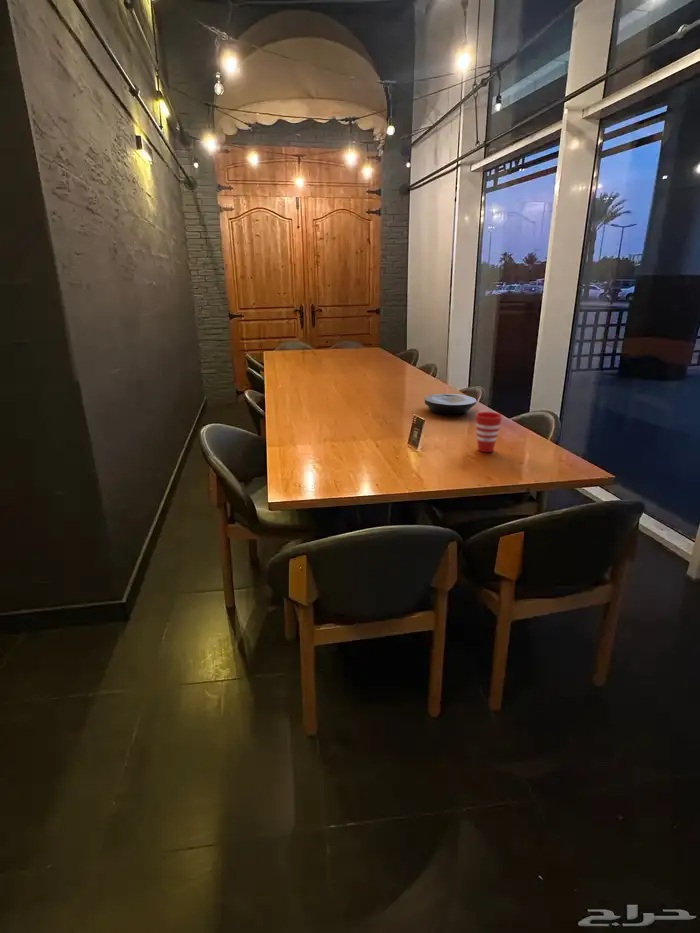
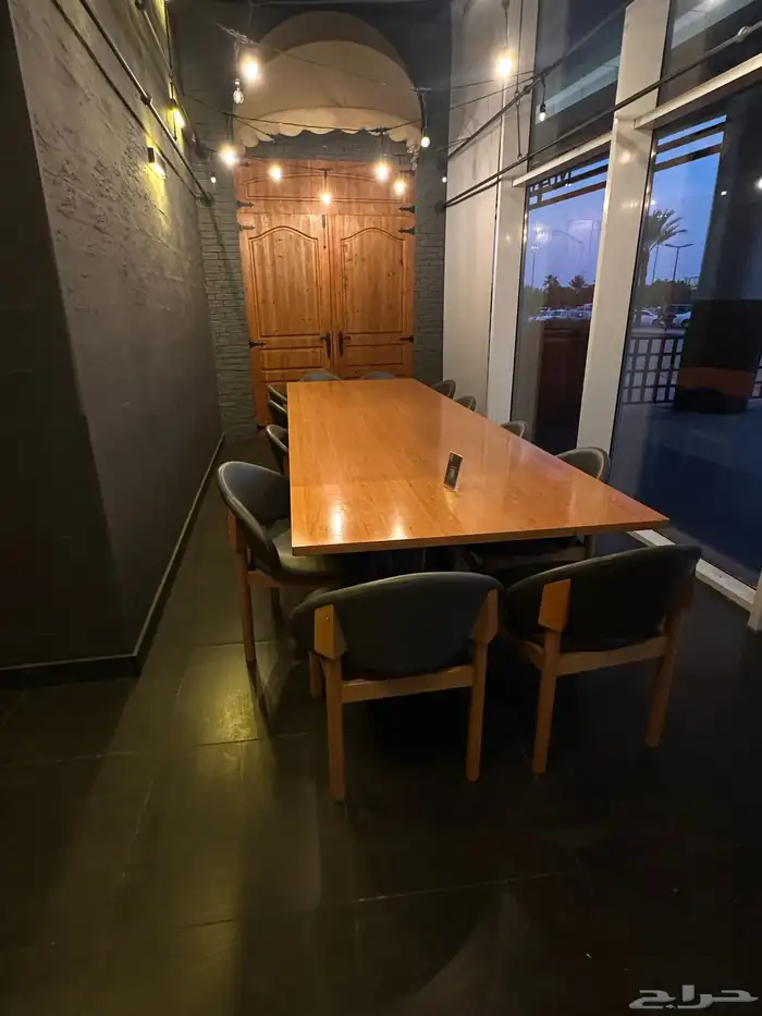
- cup [475,411,503,453]
- plate [424,393,477,415]
